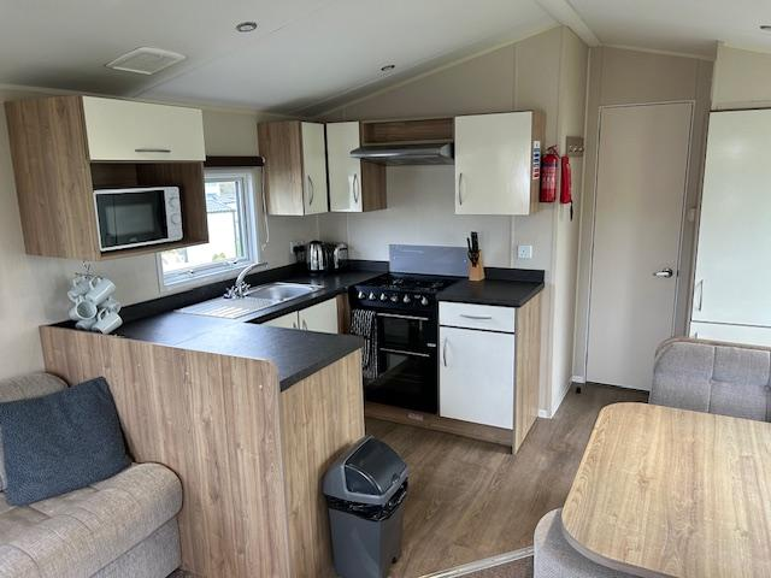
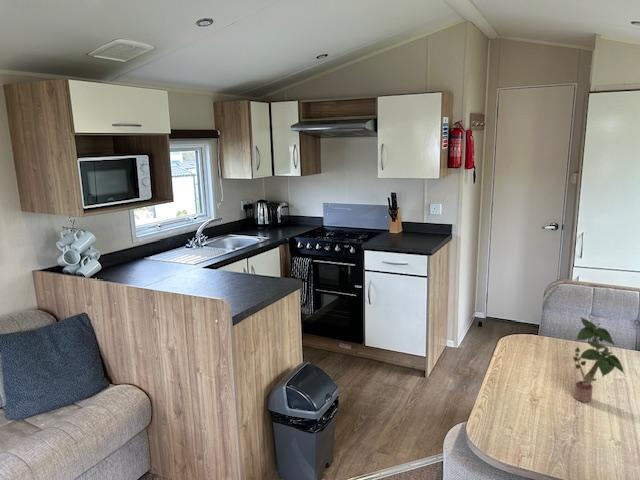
+ potted plant [572,316,626,403]
